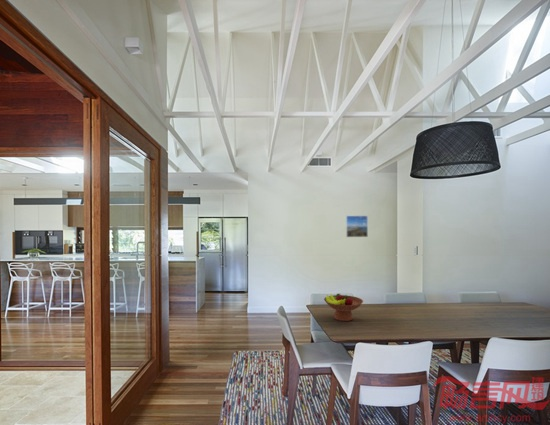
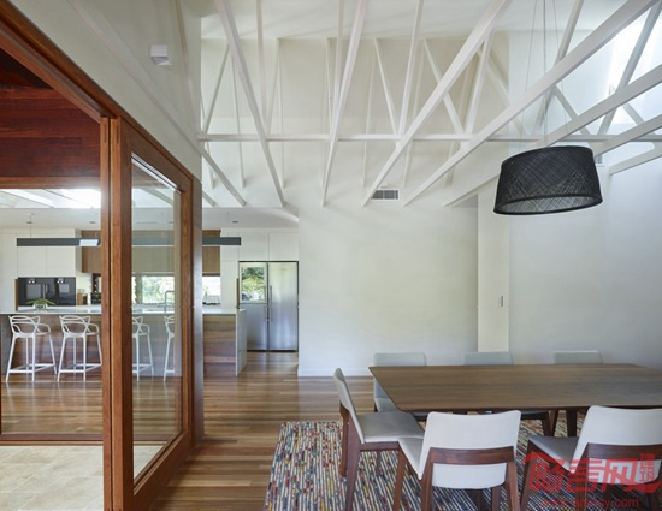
- fruit bowl [323,293,364,322]
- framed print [345,215,369,238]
